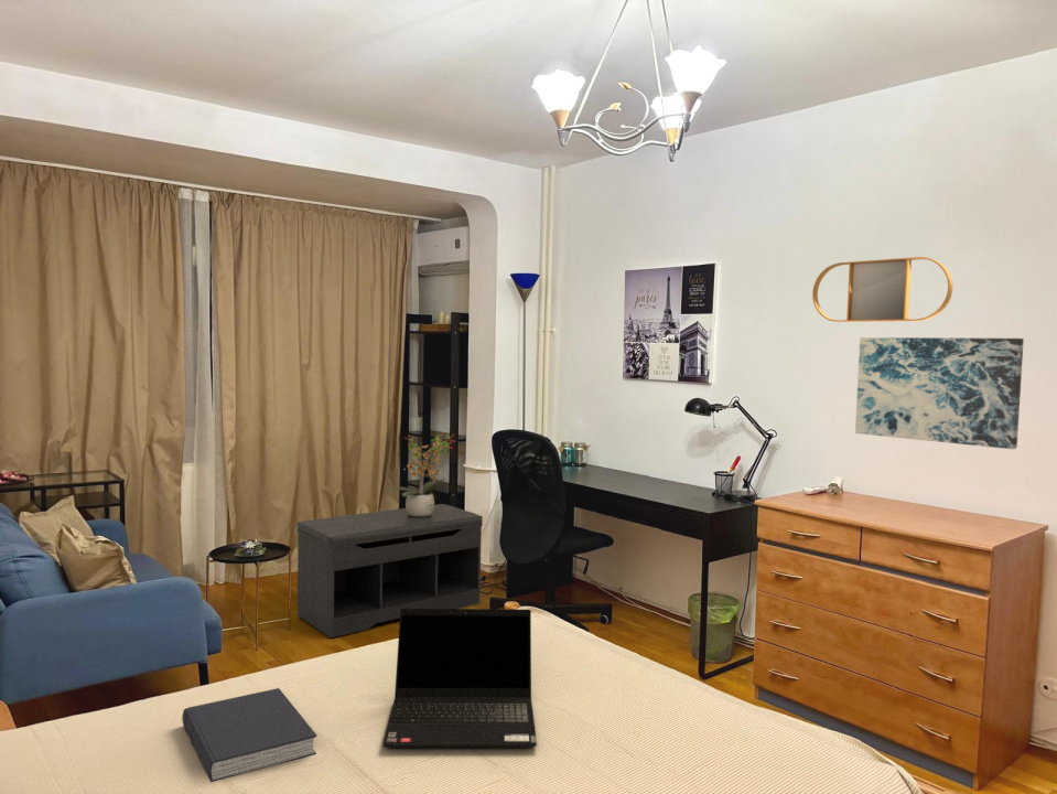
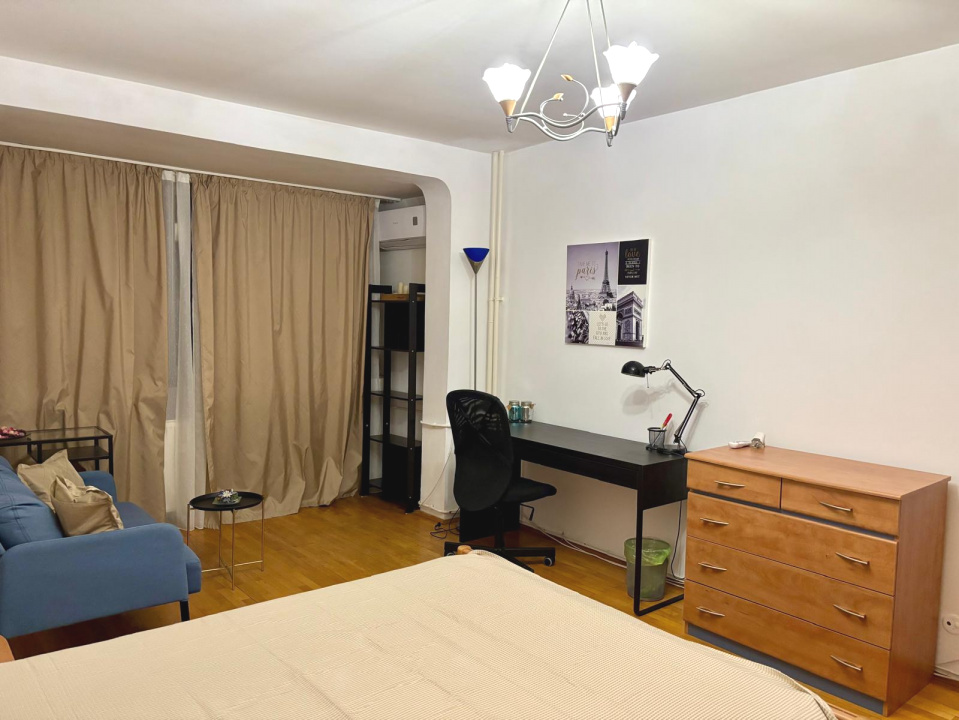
- home mirror [811,256,953,323]
- potted plant [387,431,455,516]
- laptop computer [381,608,538,749]
- book [181,687,317,783]
- wall art [854,336,1025,450]
- bench [295,503,484,639]
